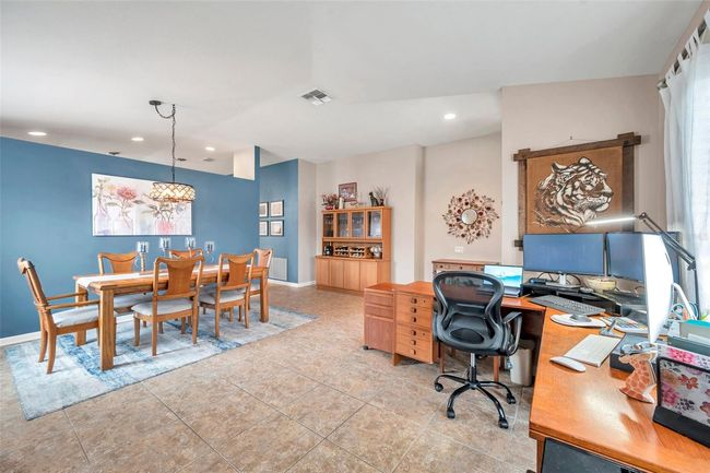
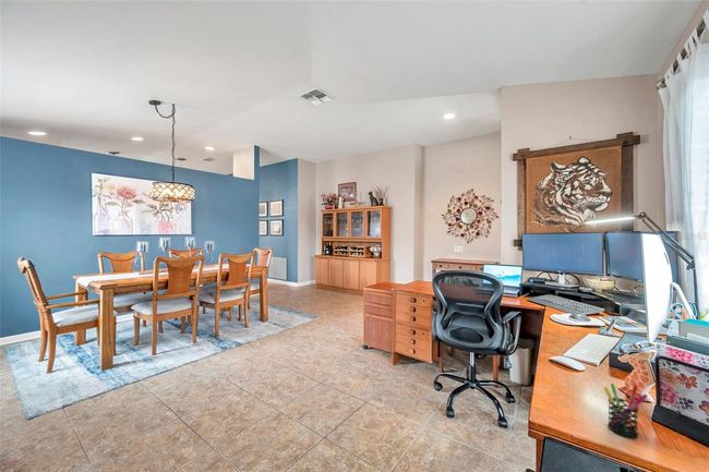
+ pen holder [602,383,649,439]
